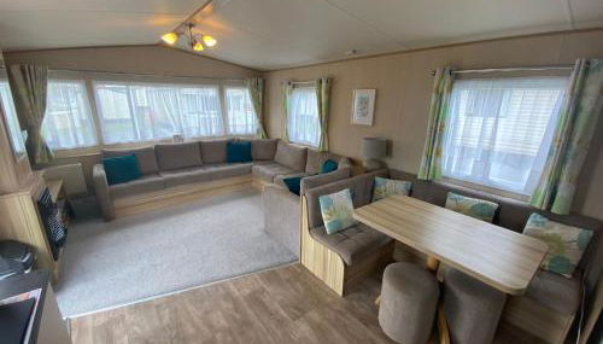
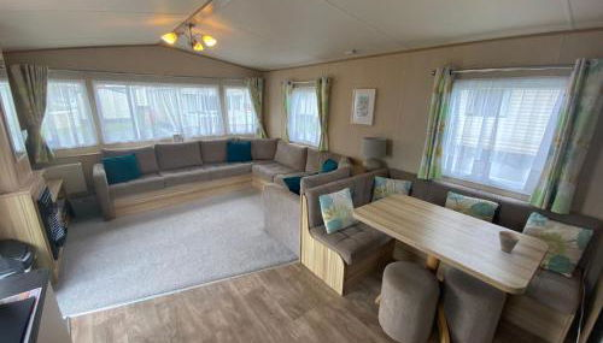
+ cup [498,230,521,253]
